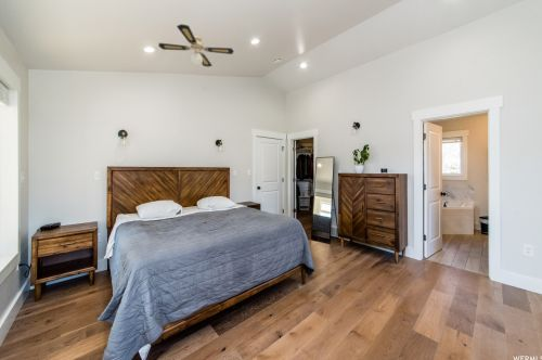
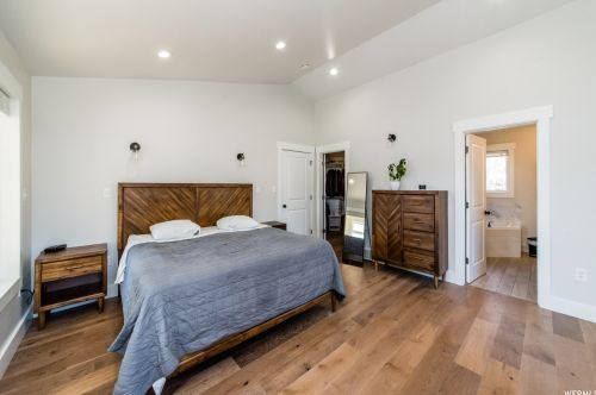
- ceiling fan [157,23,235,68]
